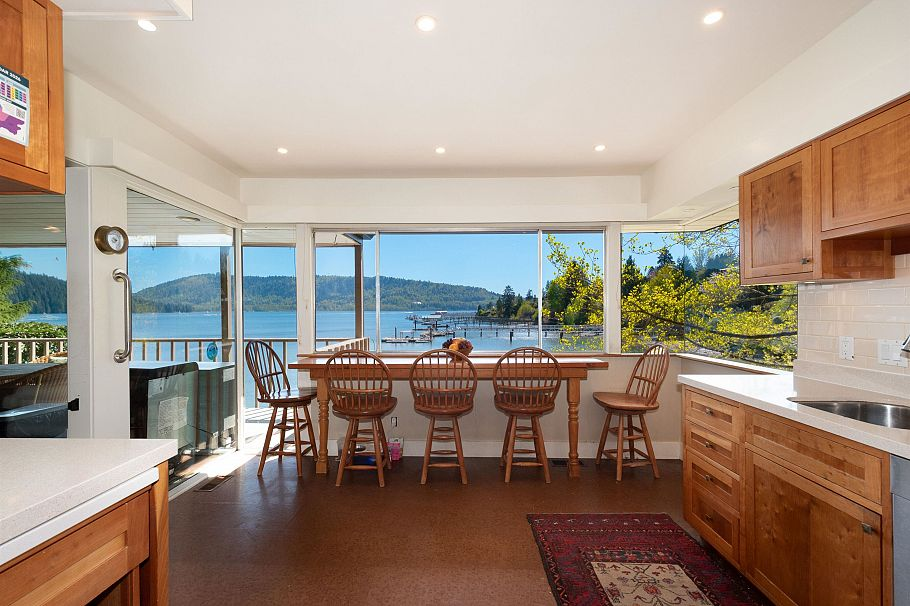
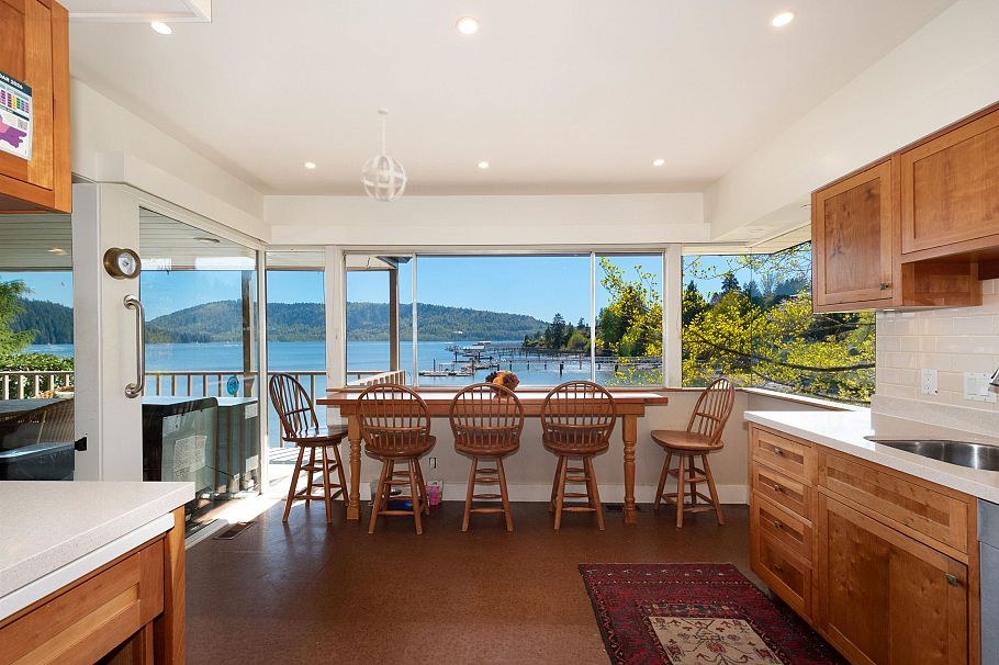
+ pendant light [360,108,408,203]
